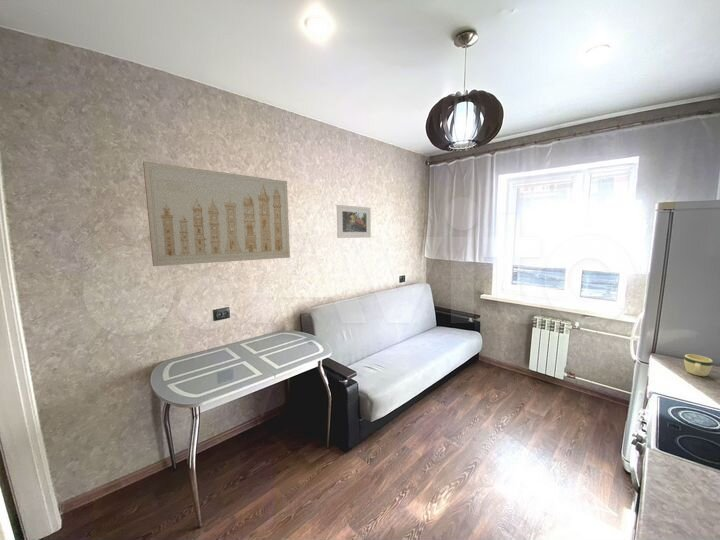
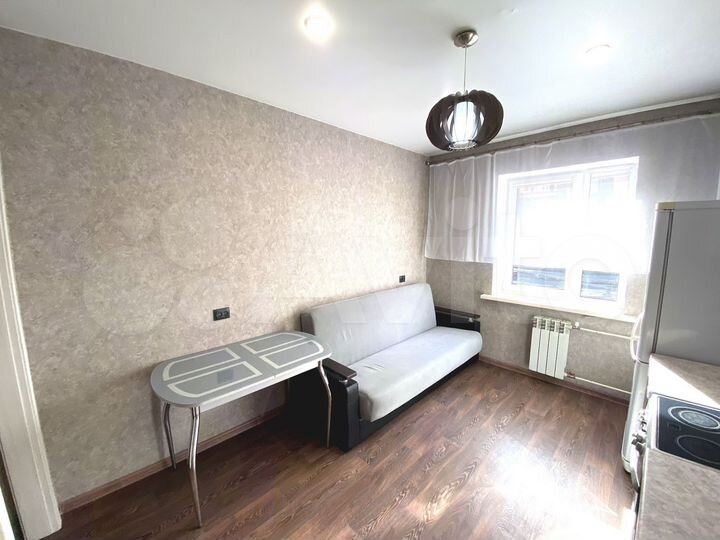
- wall art [142,160,291,267]
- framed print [336,204,372,239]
- mug [683,353,714,377]
